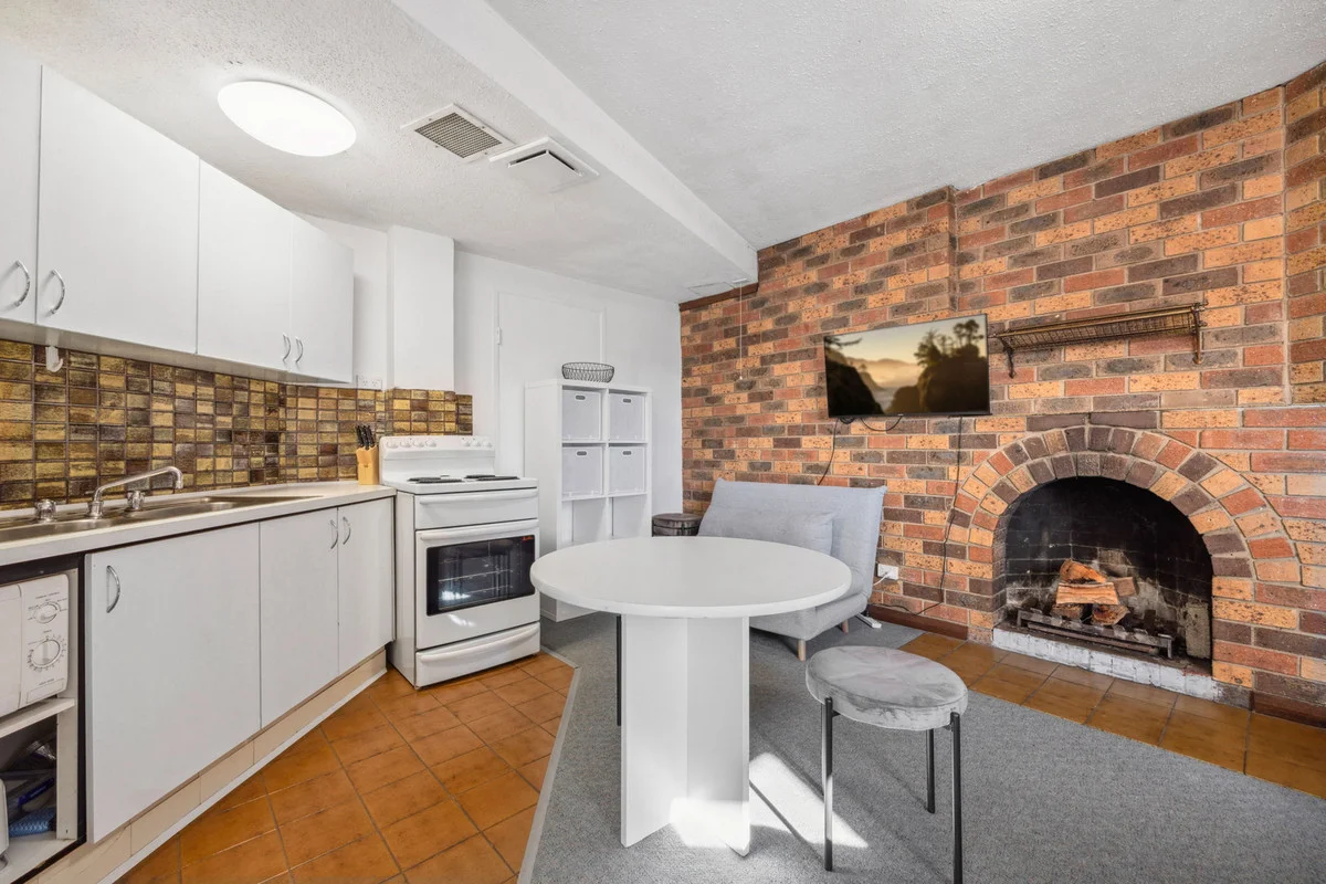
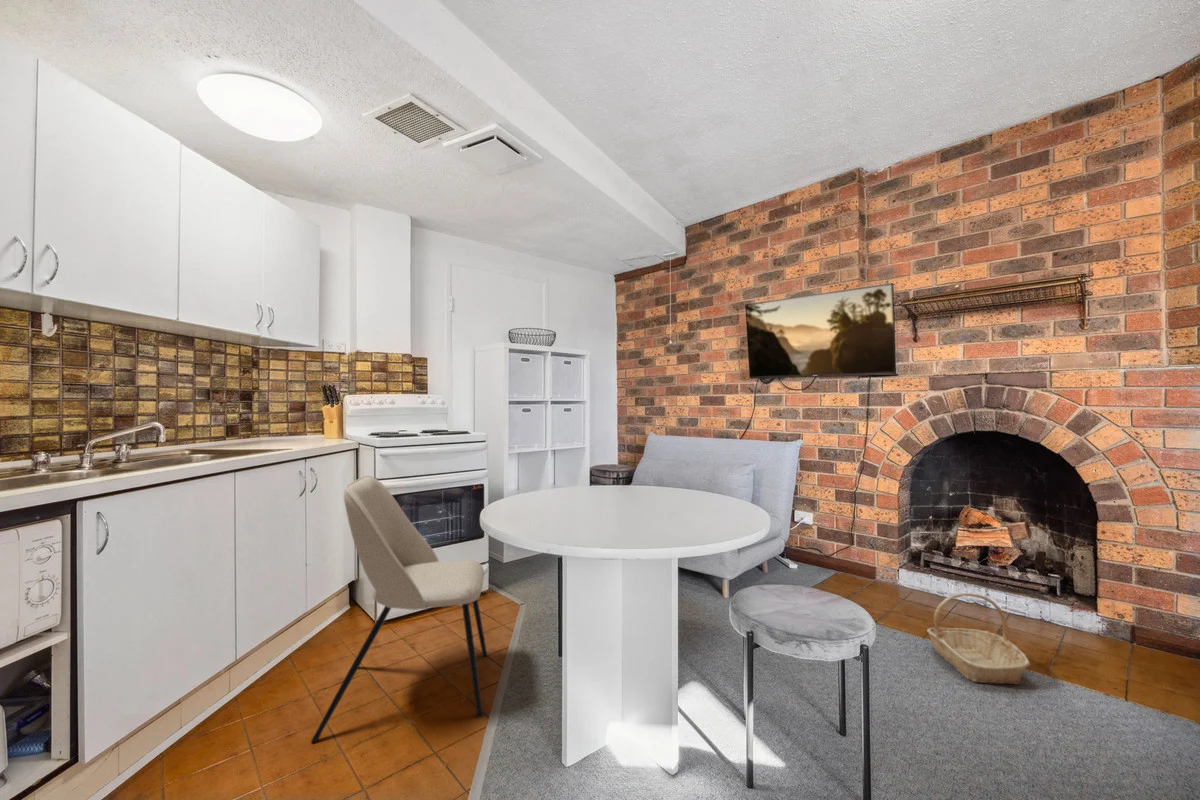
+ dining chair [310,475,488,743]
+ basket [926,592,1031,686]
